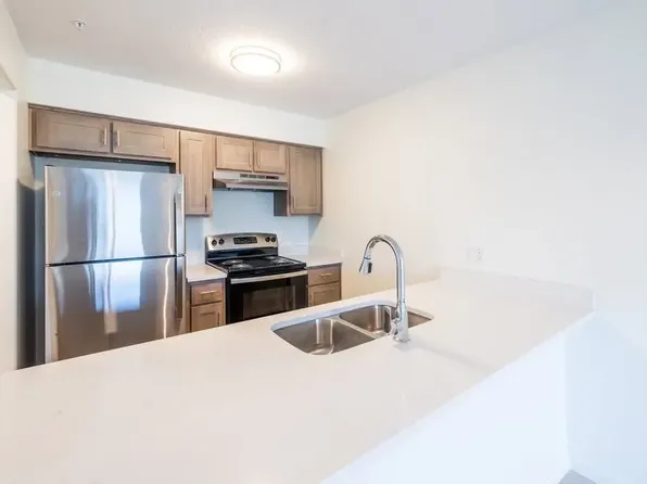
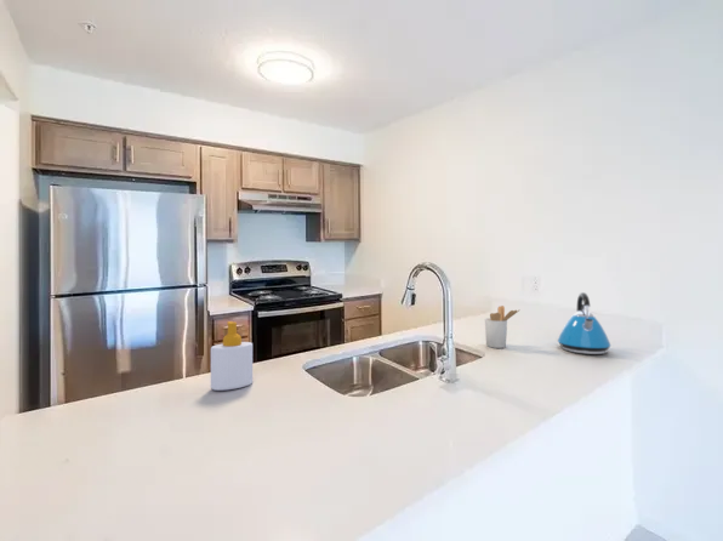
+ kettle [557,291,611,355]
+ utensil holder [484,304,520,349]
+ soap bottle [210,320,254,392]
